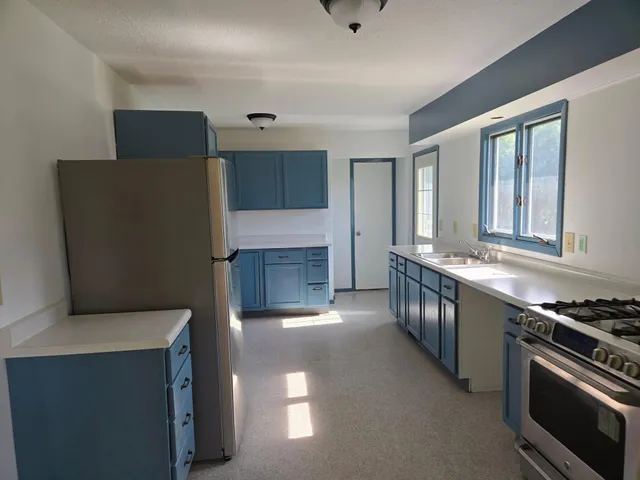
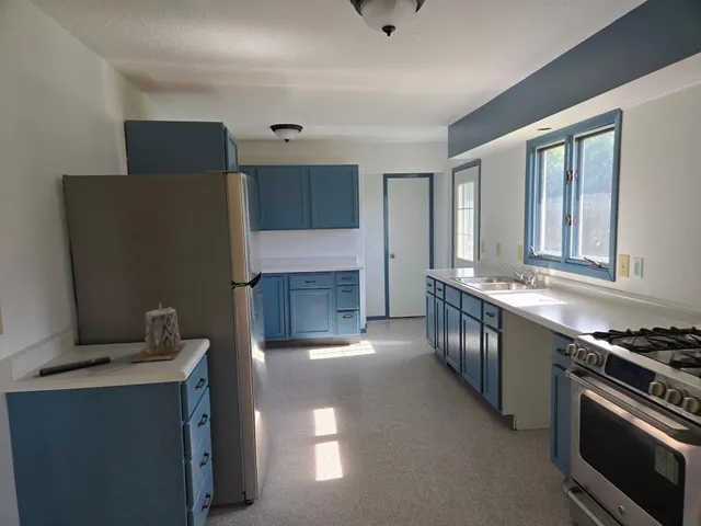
+ teapot [129,301,187,363]
+ remote control [38,355,112,376]
